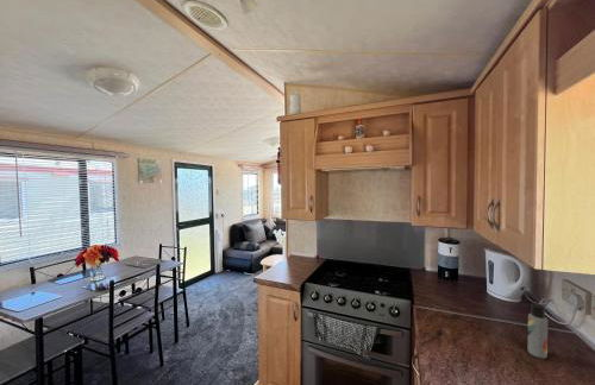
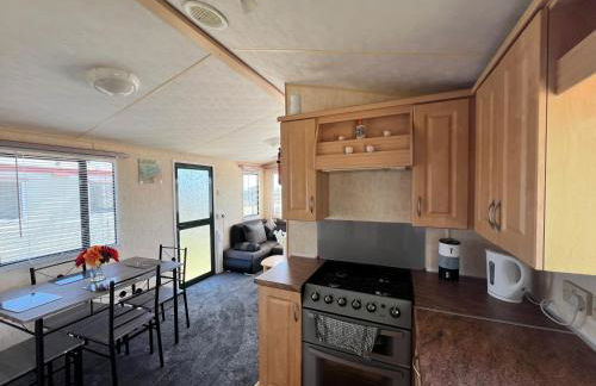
- lotion bottle [527,302,549,359]
